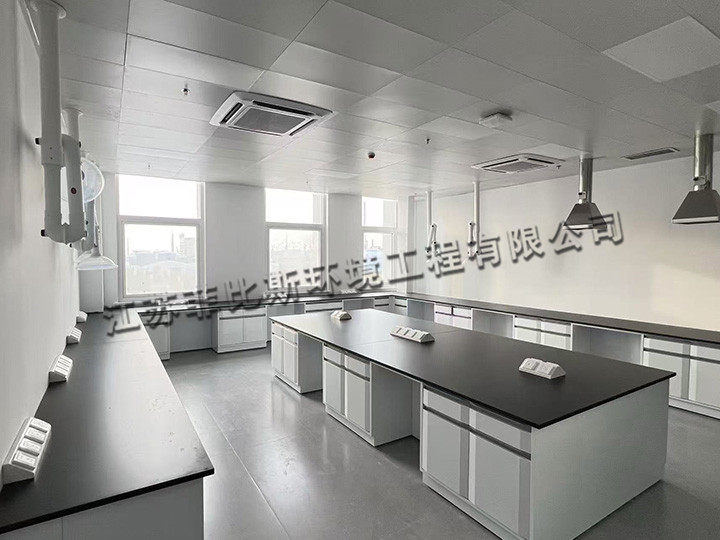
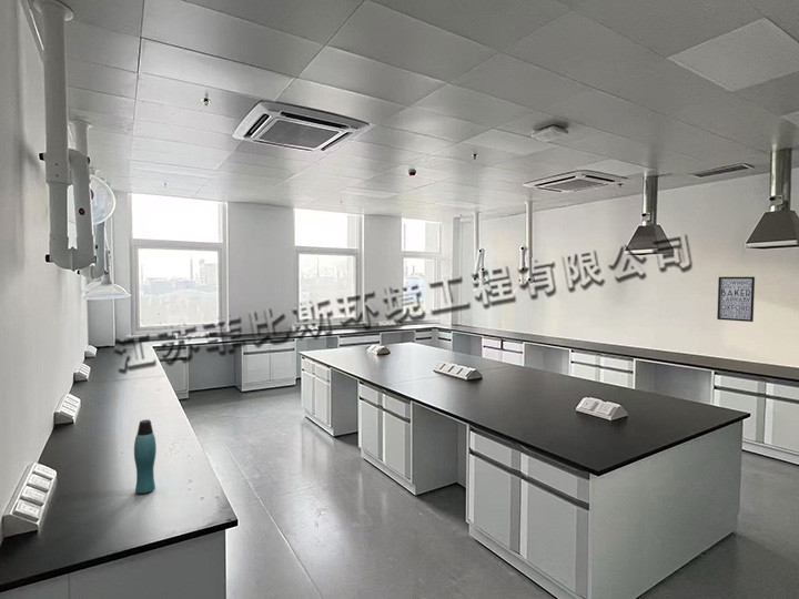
+ bottle [133,418,158,495]
+ wall art [716,276,756,323]
